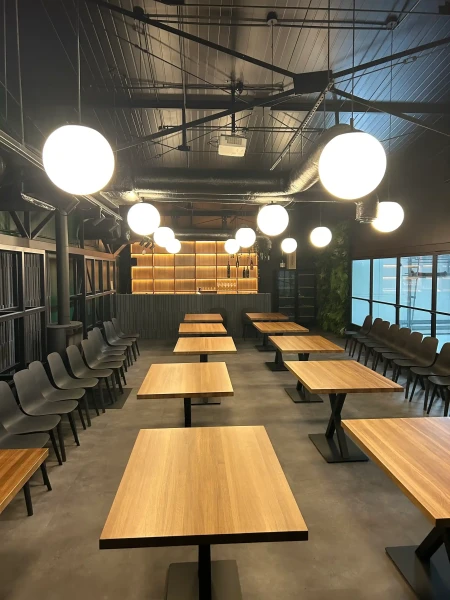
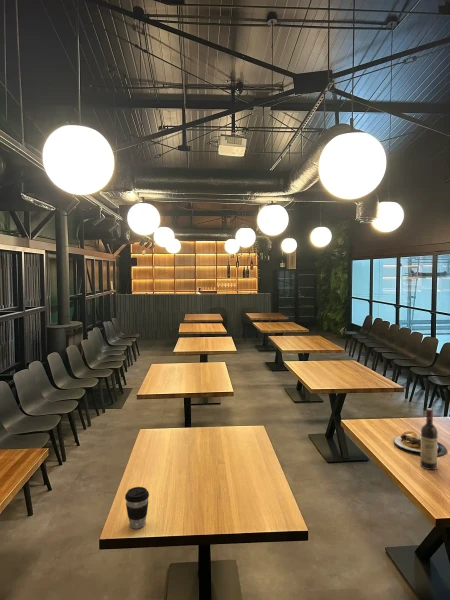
+ plate [393,430,448,457]
+ wine bottle [419,407,439,471]
+ coffee cup [124,486,150,530]
